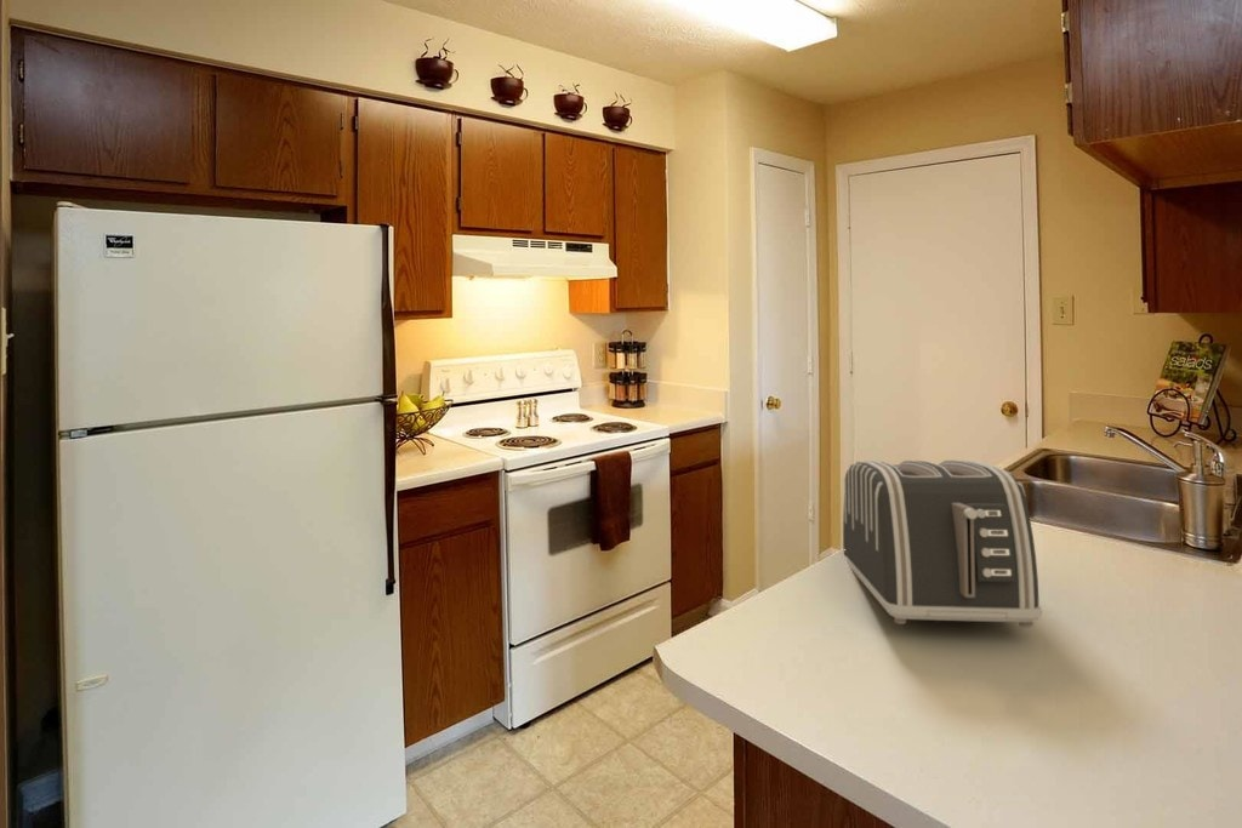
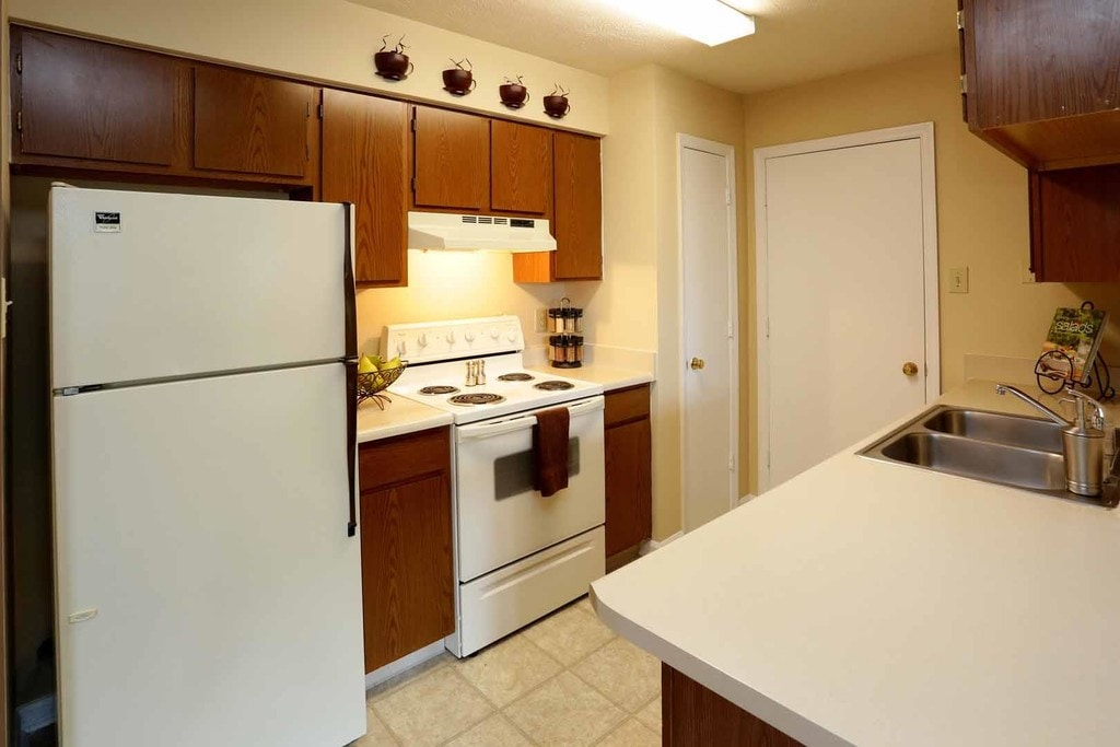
- toaster [842,458,1043,629]
